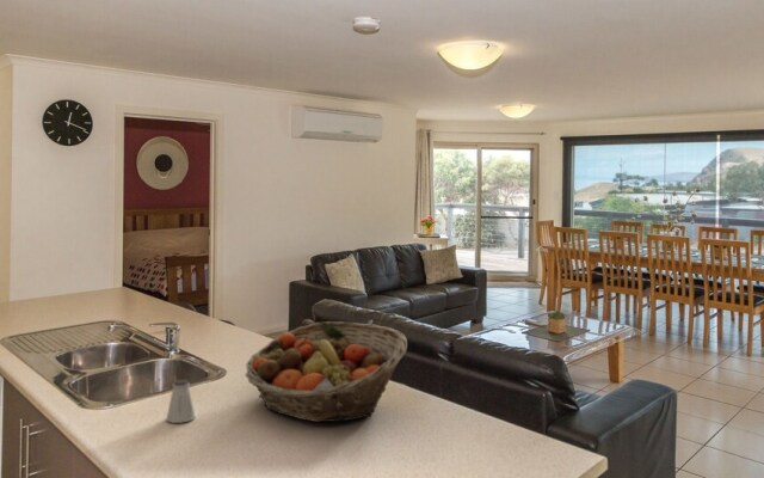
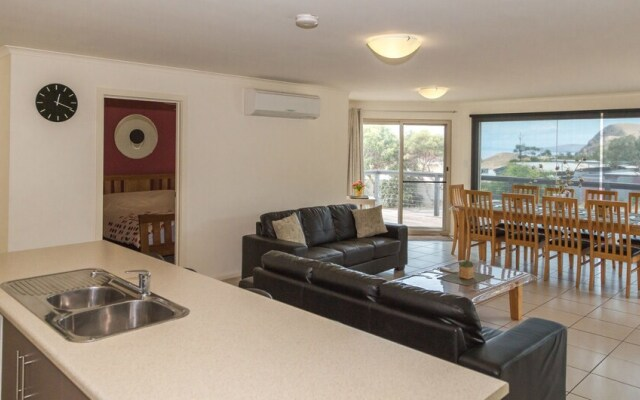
- fruit basket [245,320,408,423]
- saltshaker [165,379,196,424]
